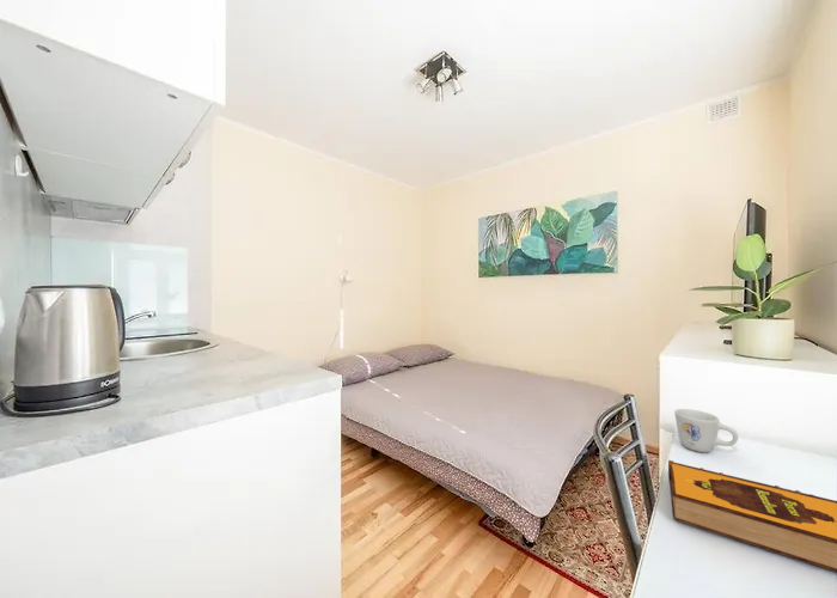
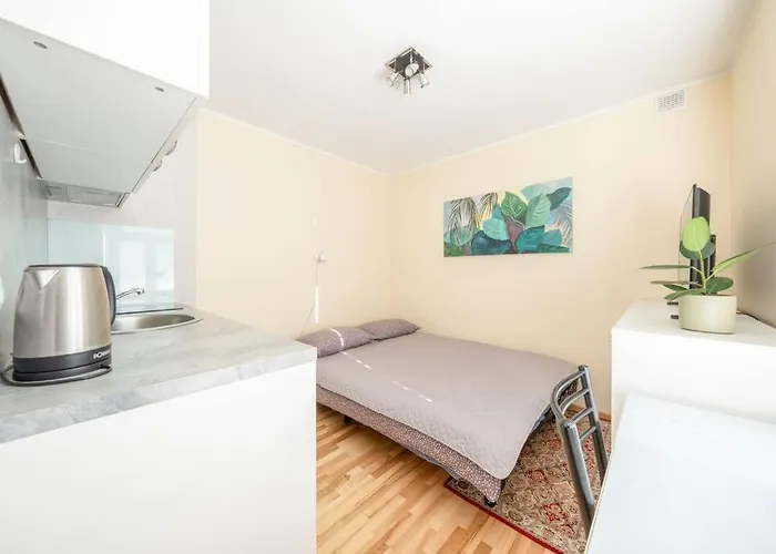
- mug [673,408,739,453]
- hardback book [667,459,837,573]
